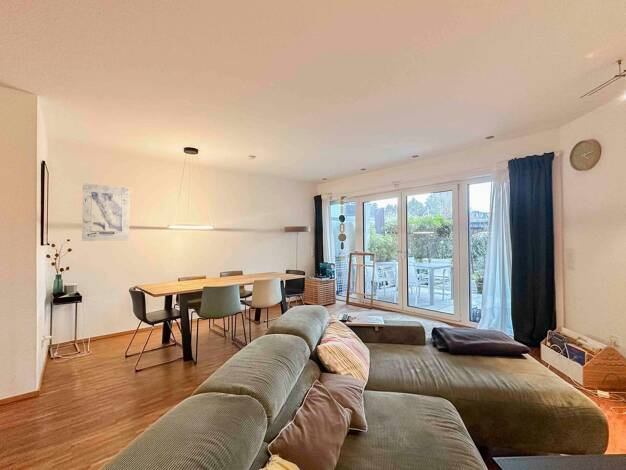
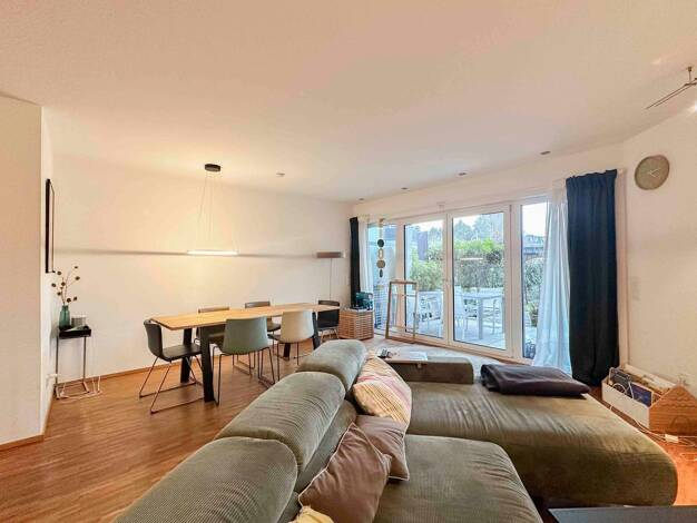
- wall art [81,182,131,242]
